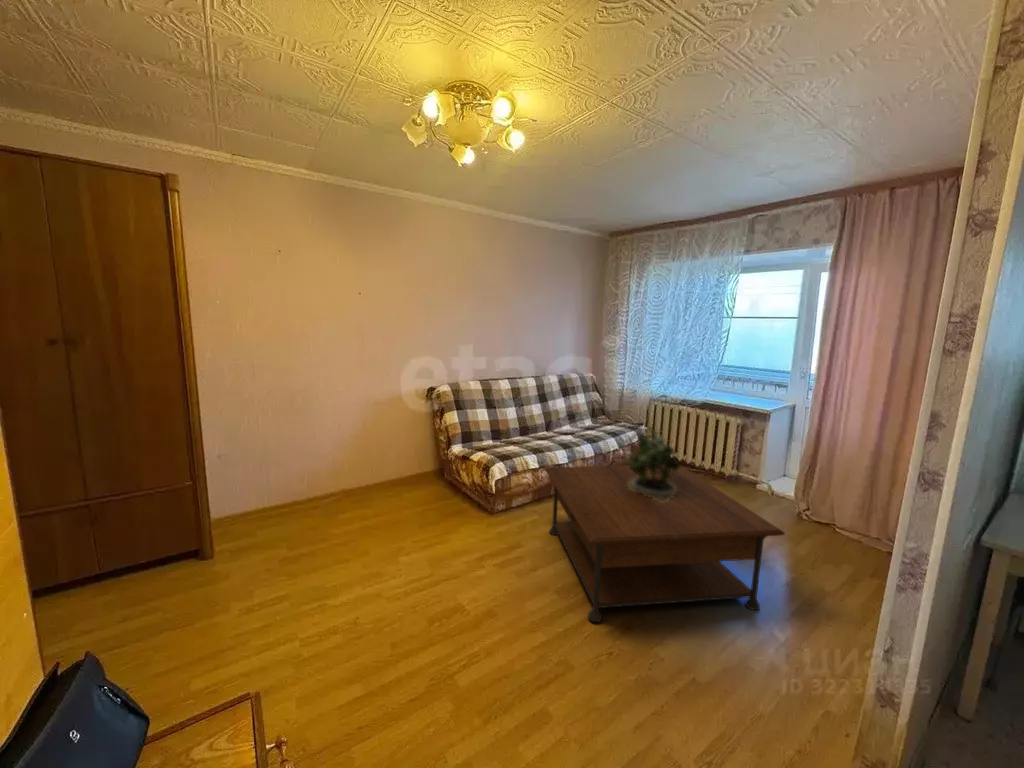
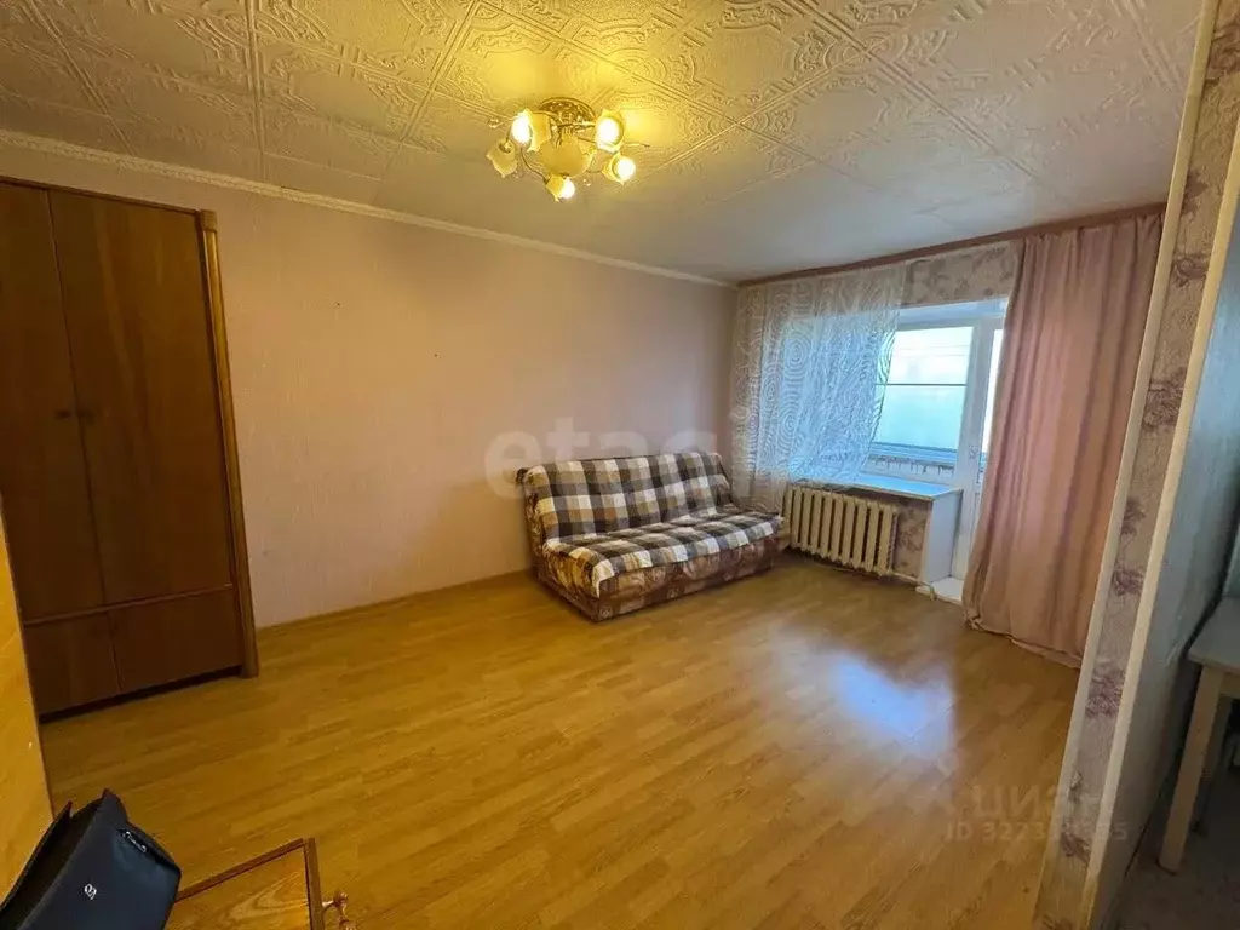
- potted plant [624,425,681,503]
- coffee table [544,464,786,623]
